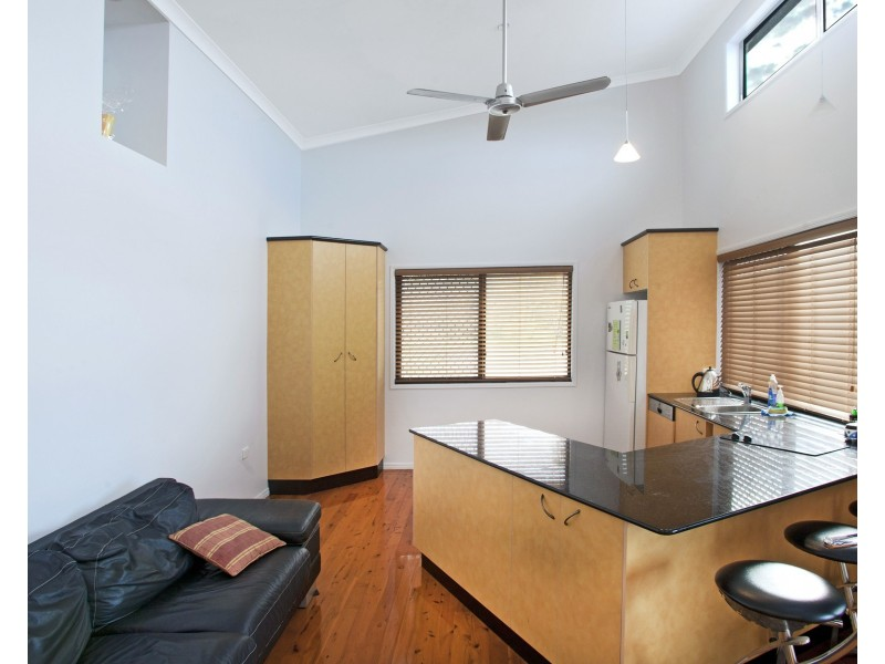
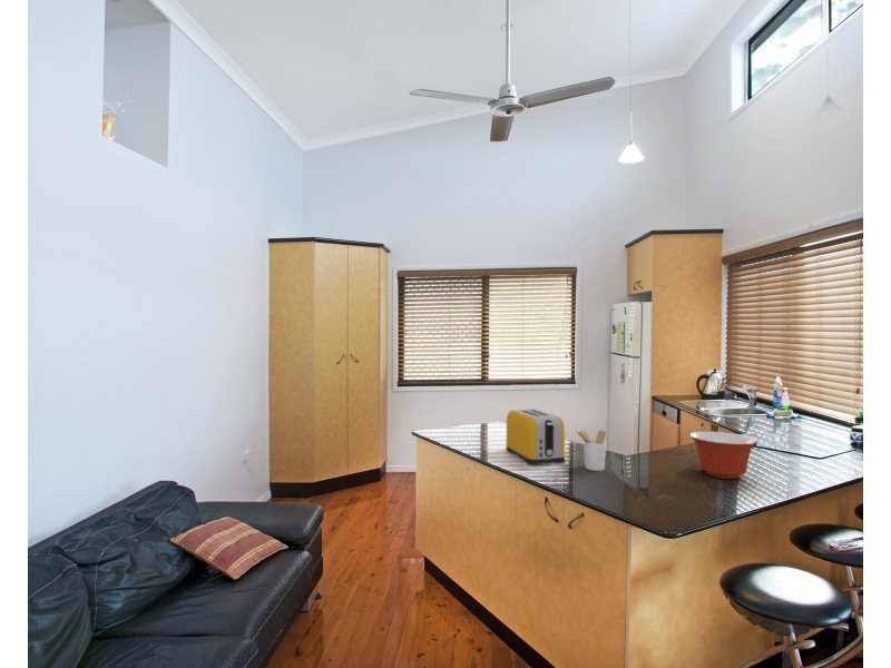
+ utensil holder [574,429,607,472]
+ toaster [506,407,566,465]
+ mixing bowl [689,431,758,480]
